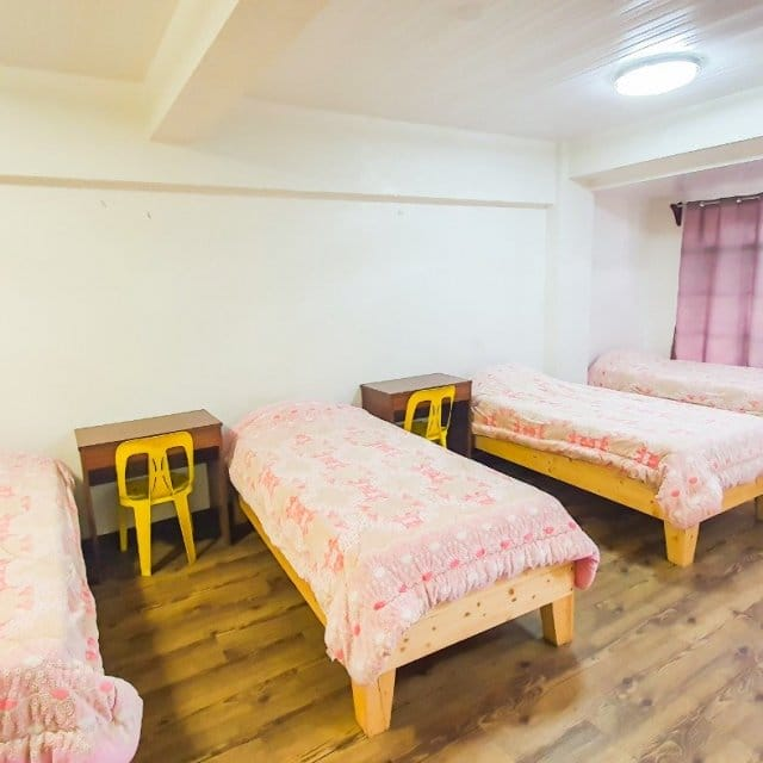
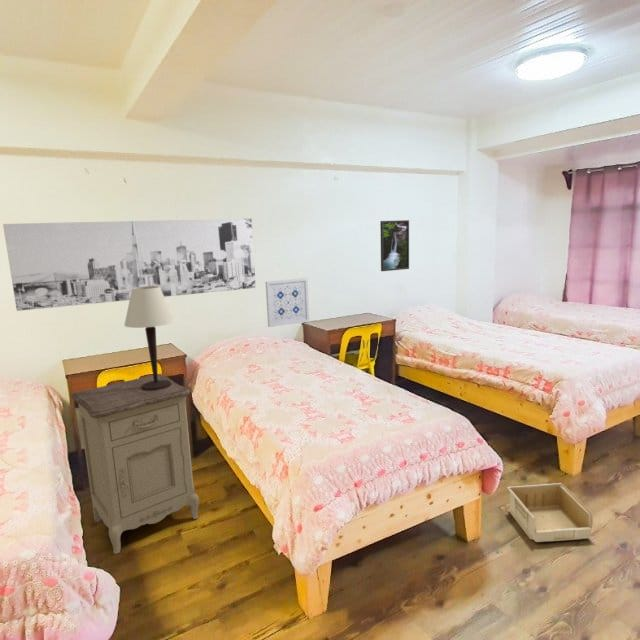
+ nightstand [70,373,200,555]
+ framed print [379,219,410,272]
+ wall art [2,218,257,312]
+ wall art [265,277,310,328]
+ table lamp [123,286,175,391]
+ storage bin [507,482,594,543]
